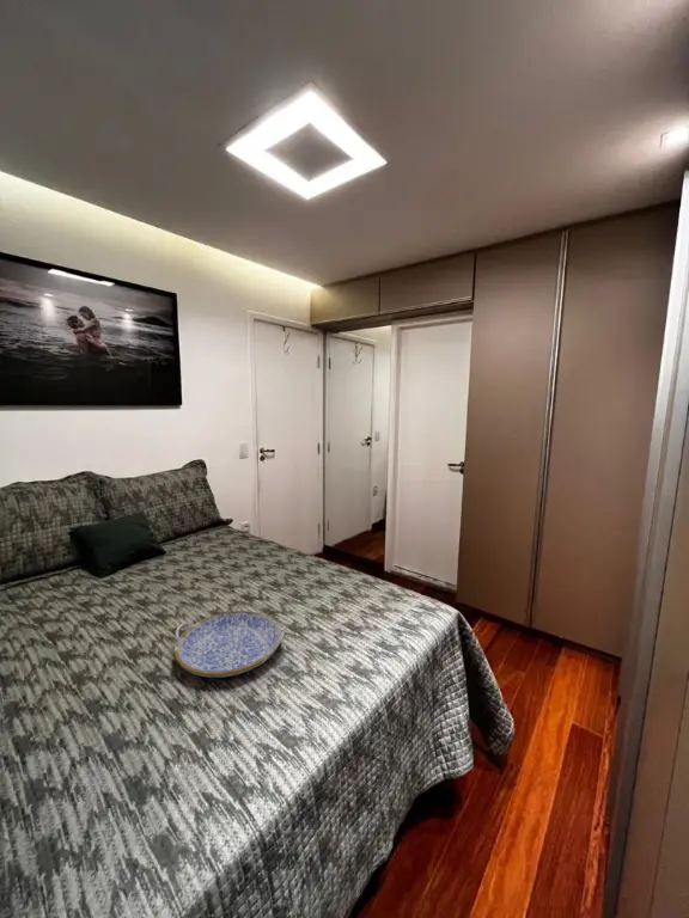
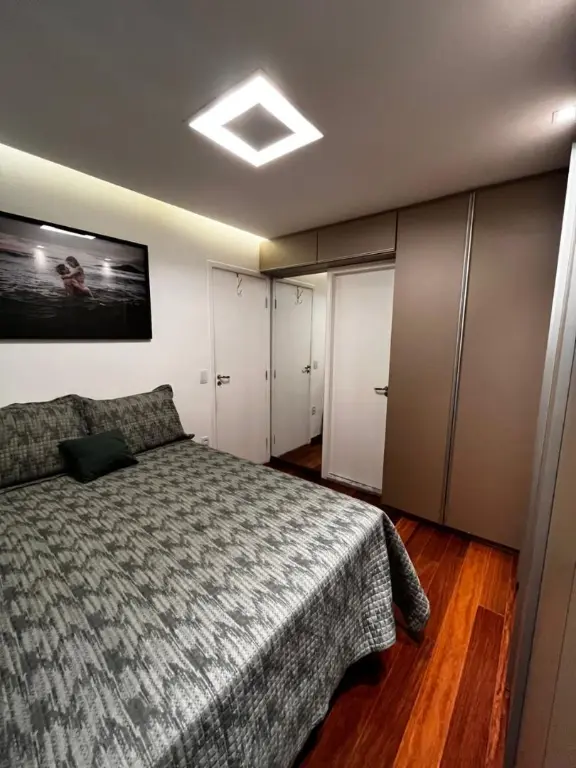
- serving tray [173,610,286,679]
